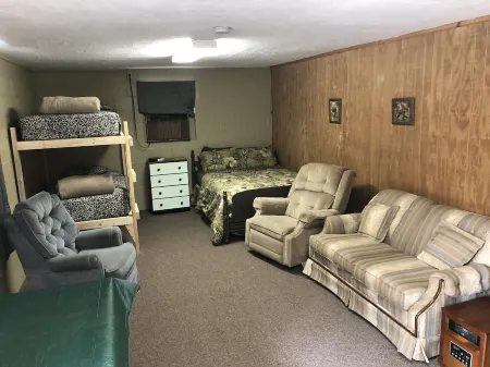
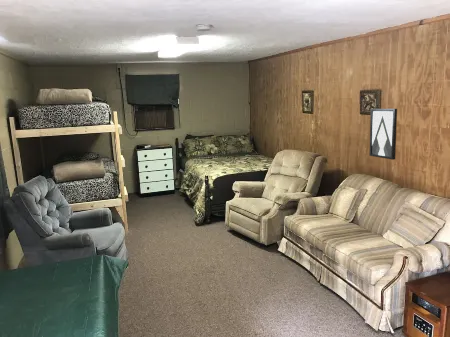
+ wall art [368,108,398,161]
